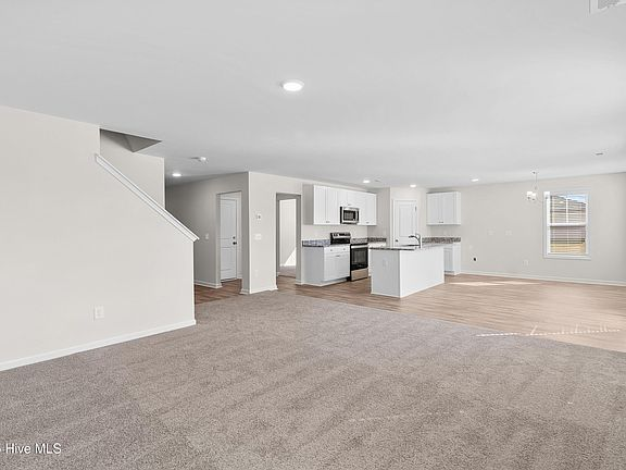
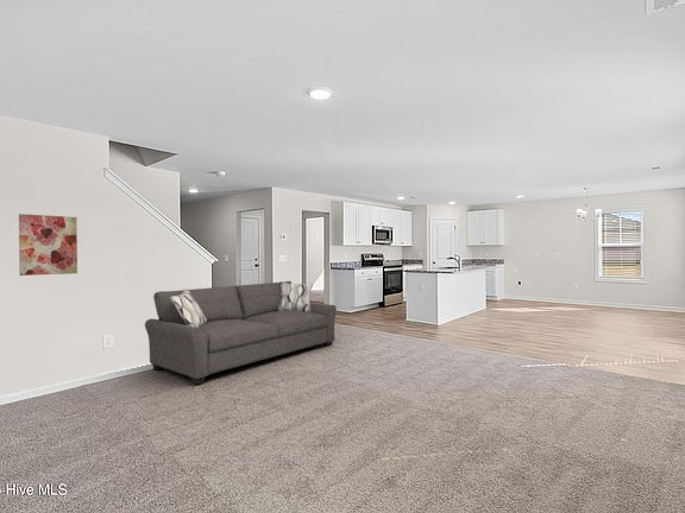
+ wall art [18,213,78,277]
+ sofa [144,280,338,386]
